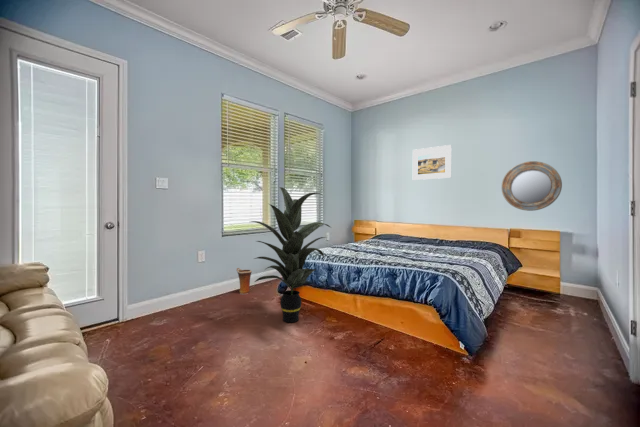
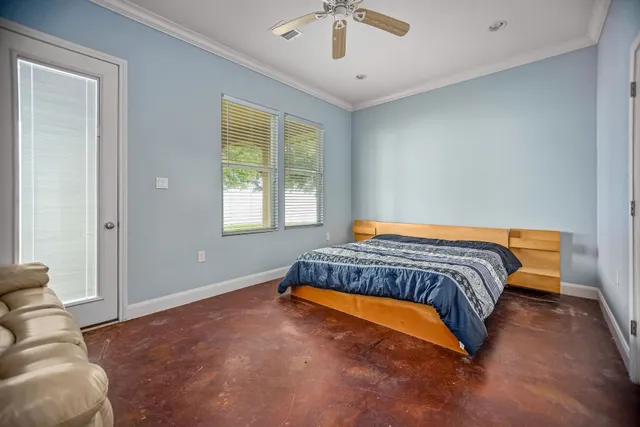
- indoor plant [250,186,331,323]
- home mirror [501,160,563,212]
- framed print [412,144,453,181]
- vase [235,267,253,295]
